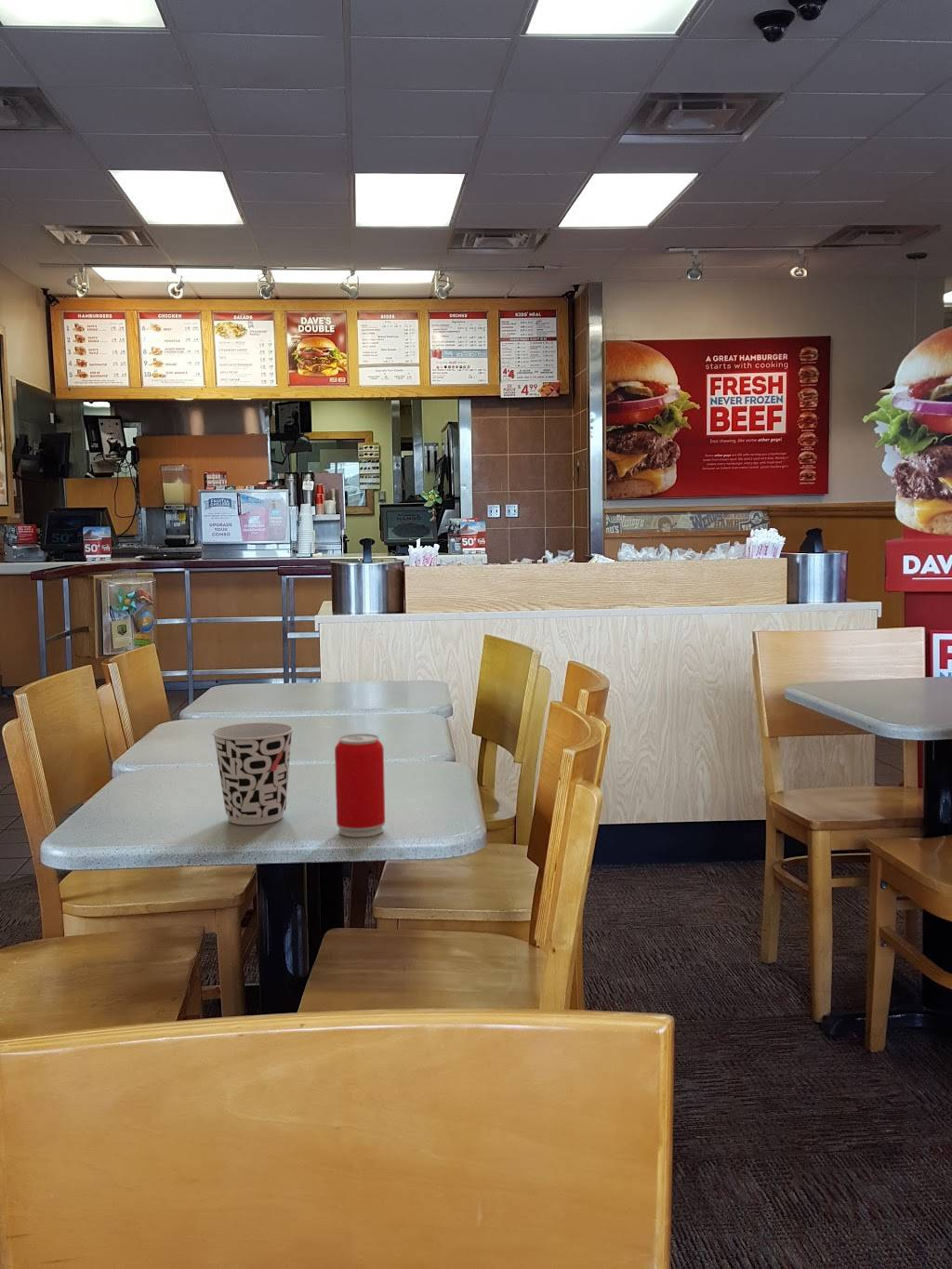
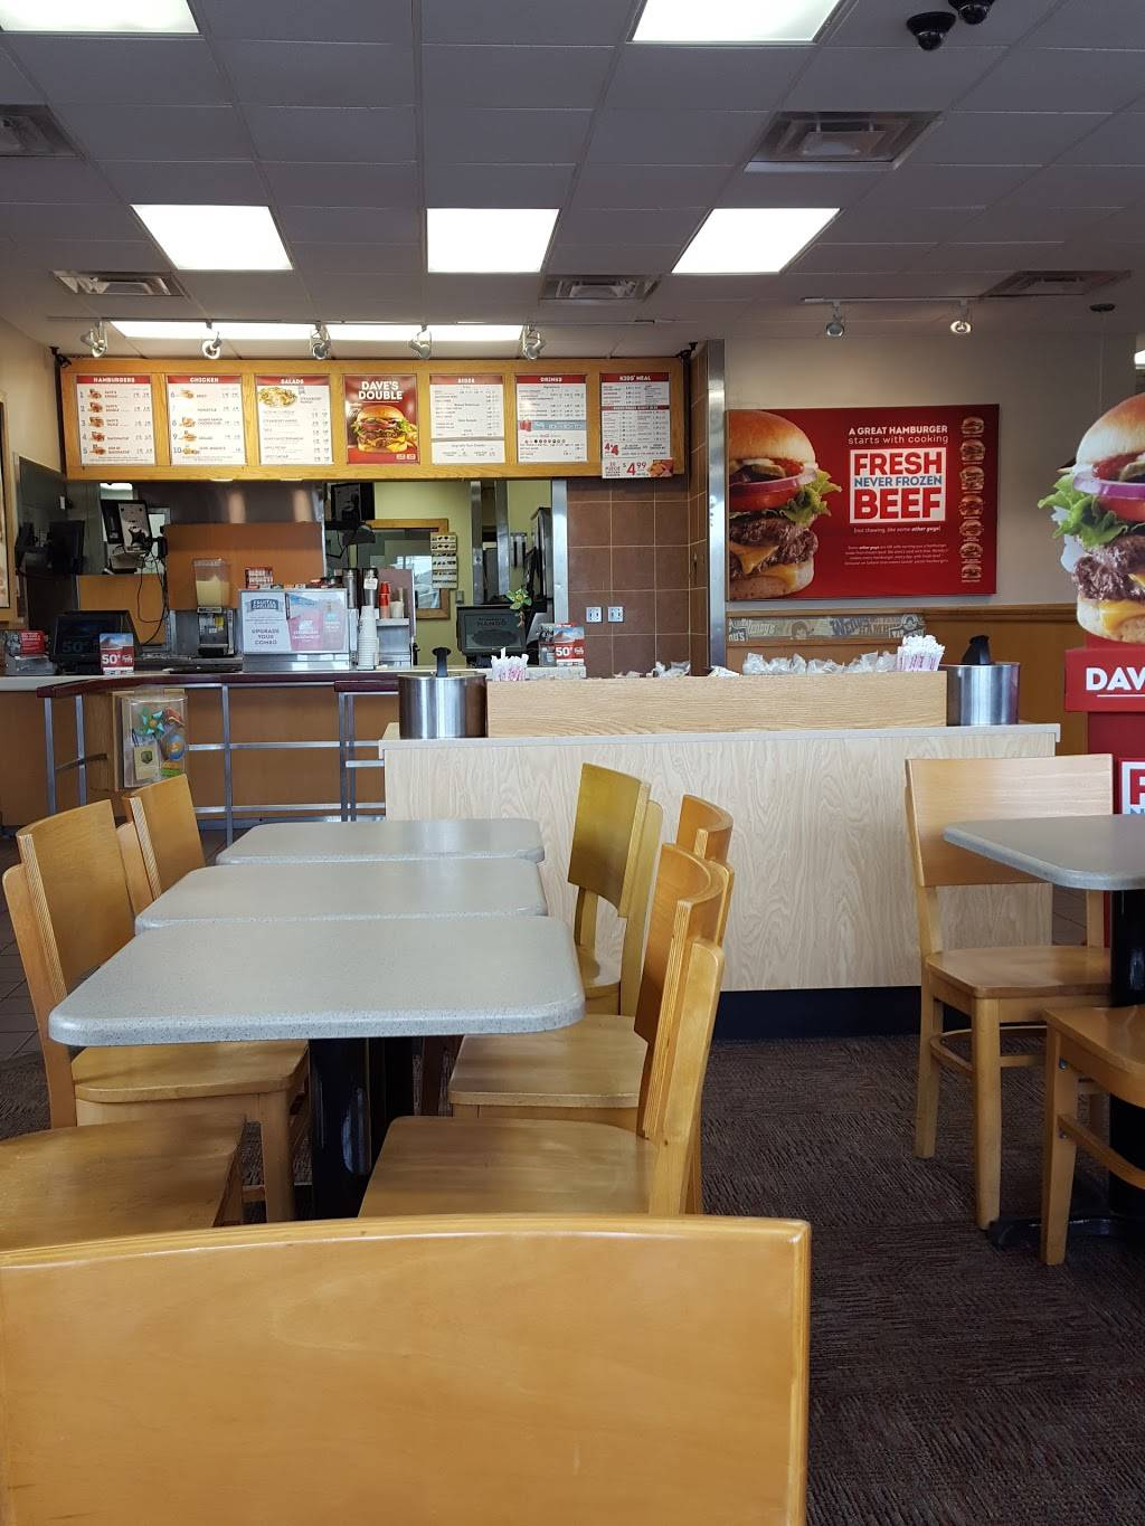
- beverage can [334,733,386,838]
- cup [211,721,295,826]
